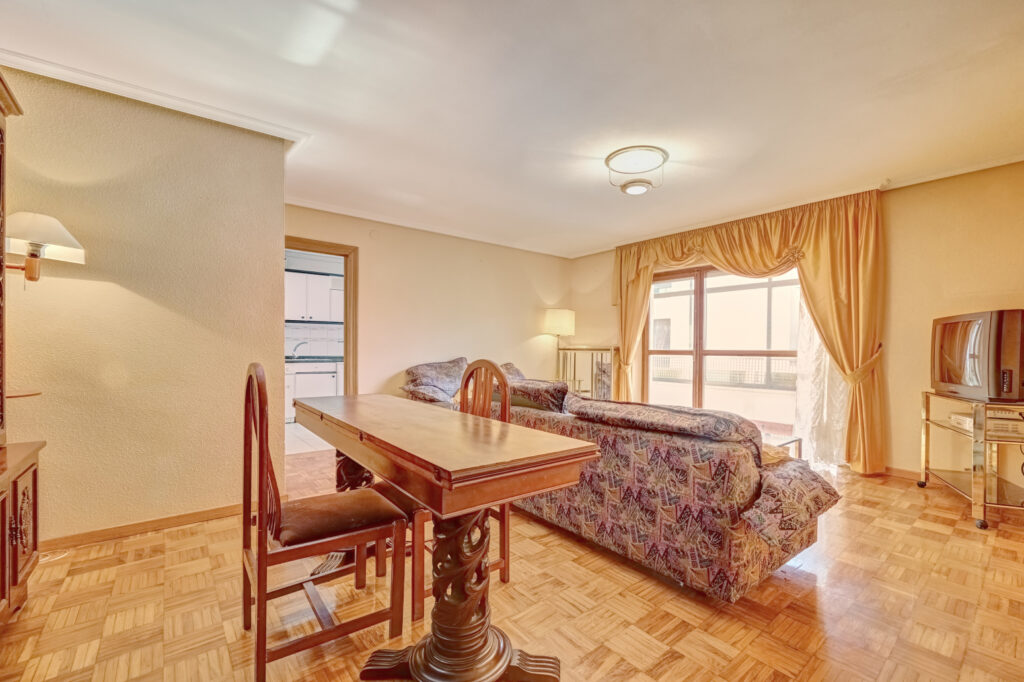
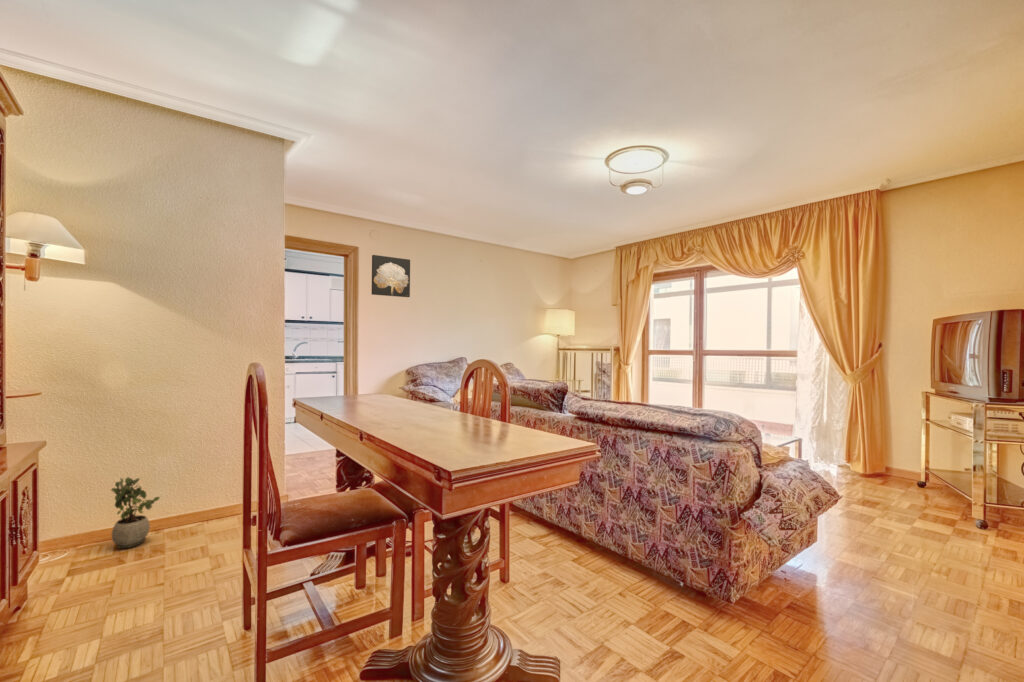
+ potted plant [110,476,161,549]
+ wall art [371,254,411,298]
